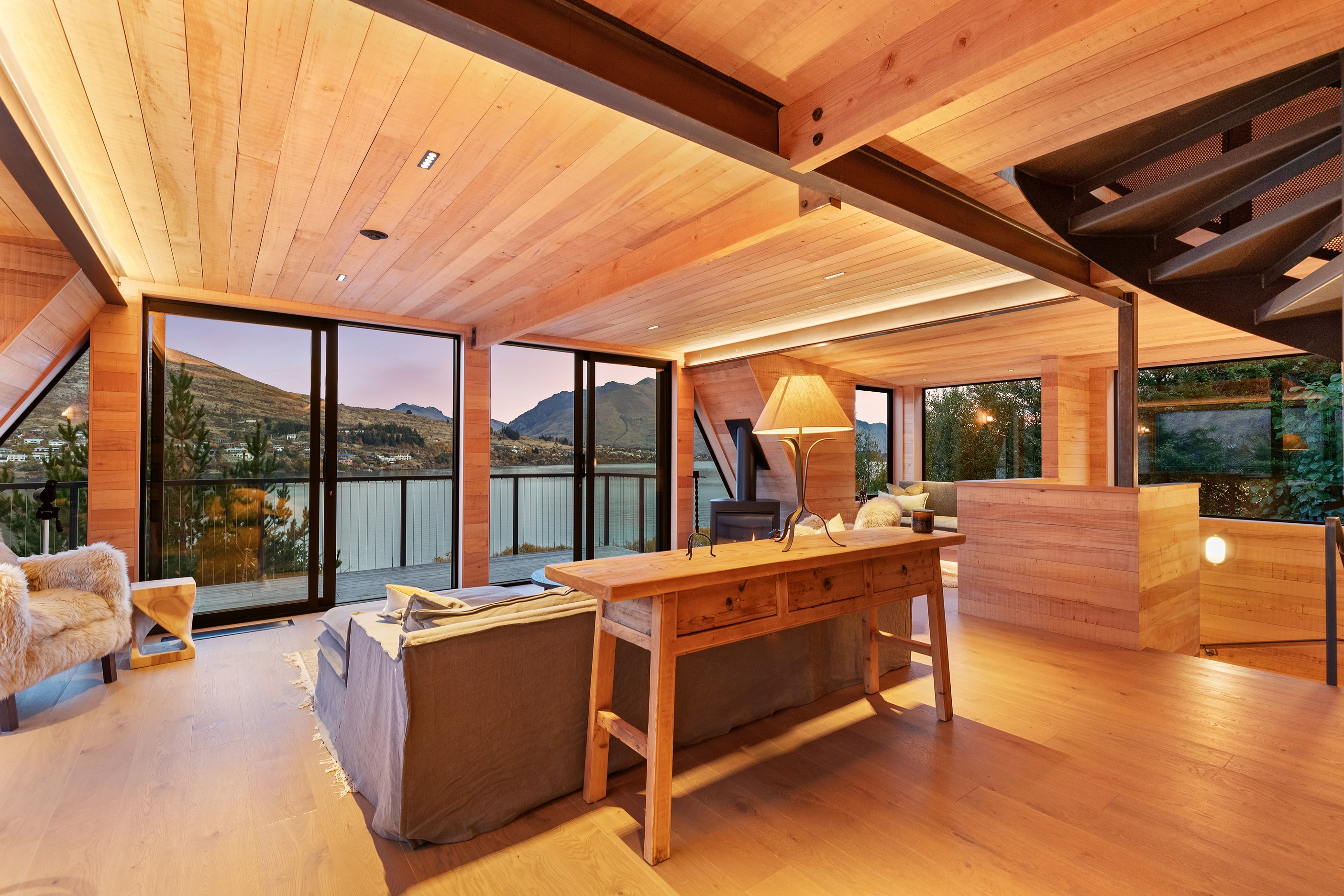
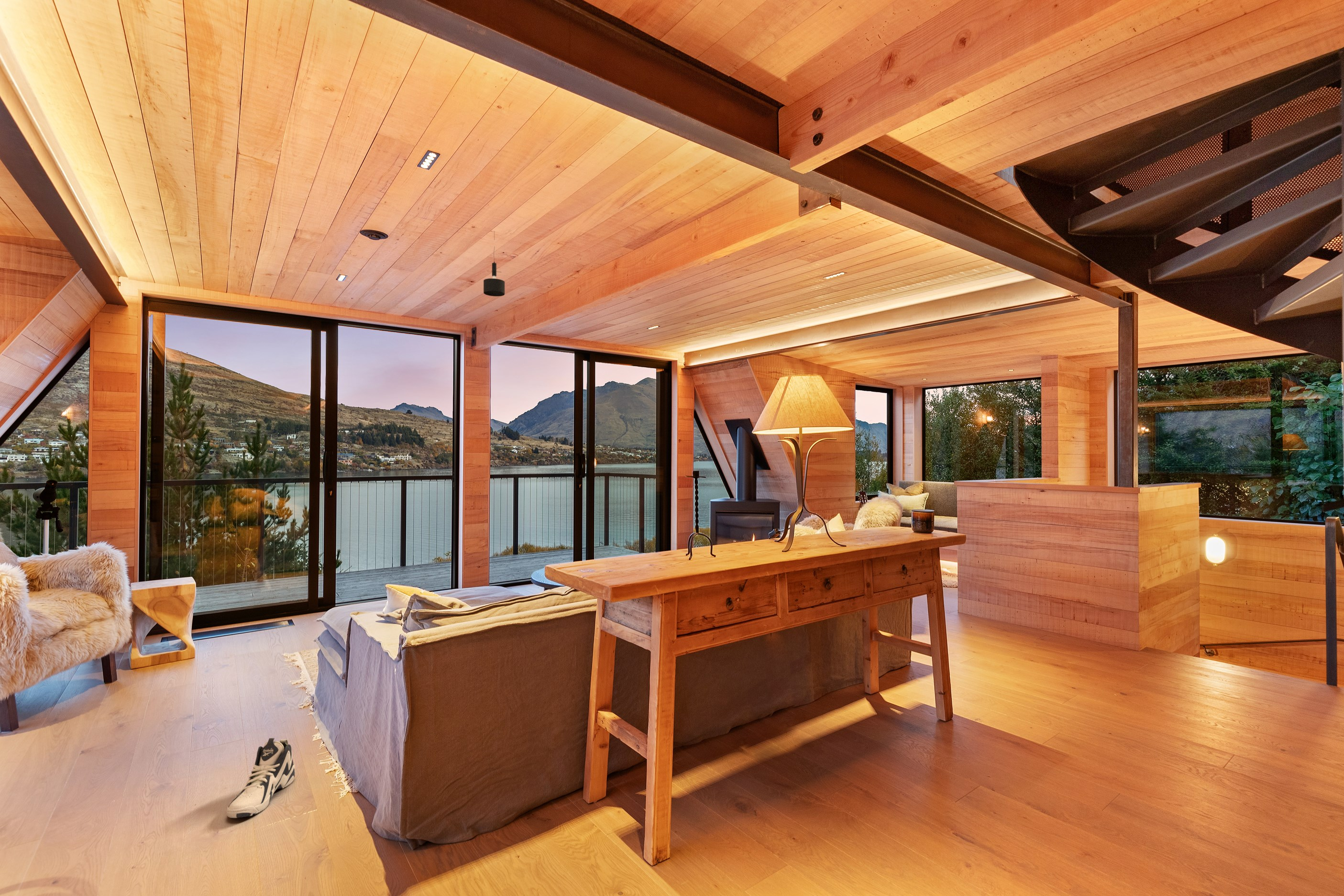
+ pendant light [483,231,505,297]
+ sneaker [226,738,296,819]
